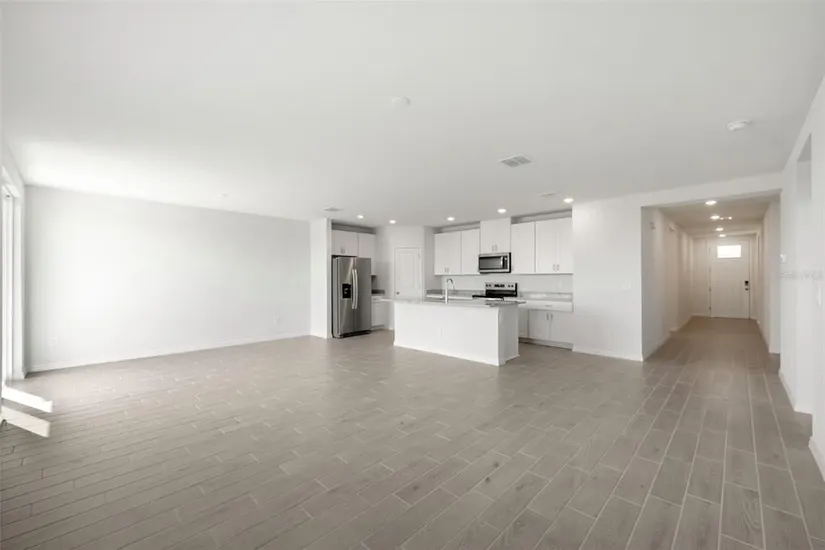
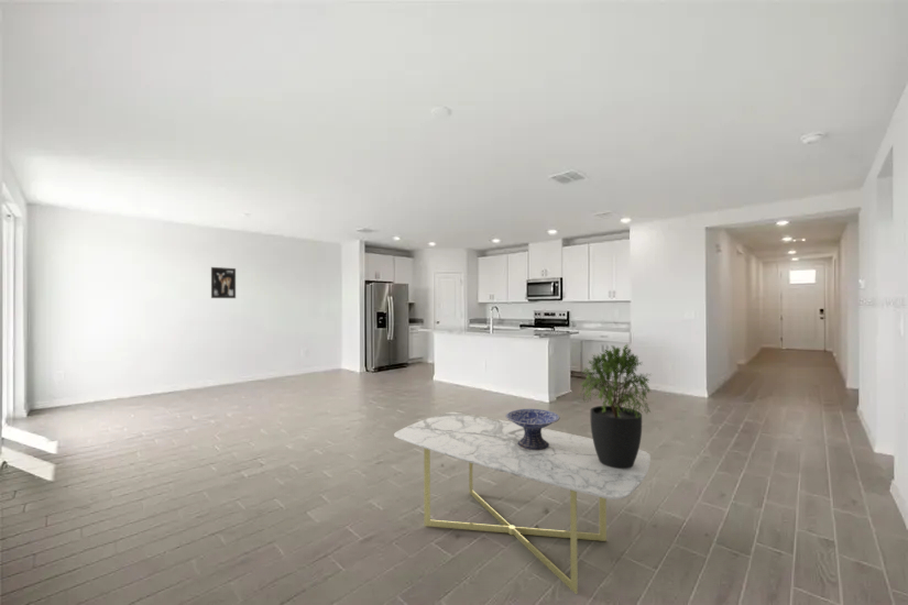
+ decorative bowl [505,408,561,450]
+ wall art [210,266,237,299]
+ potted plant [578,342,654,469]
+ coffee table [393,411,652,595]
